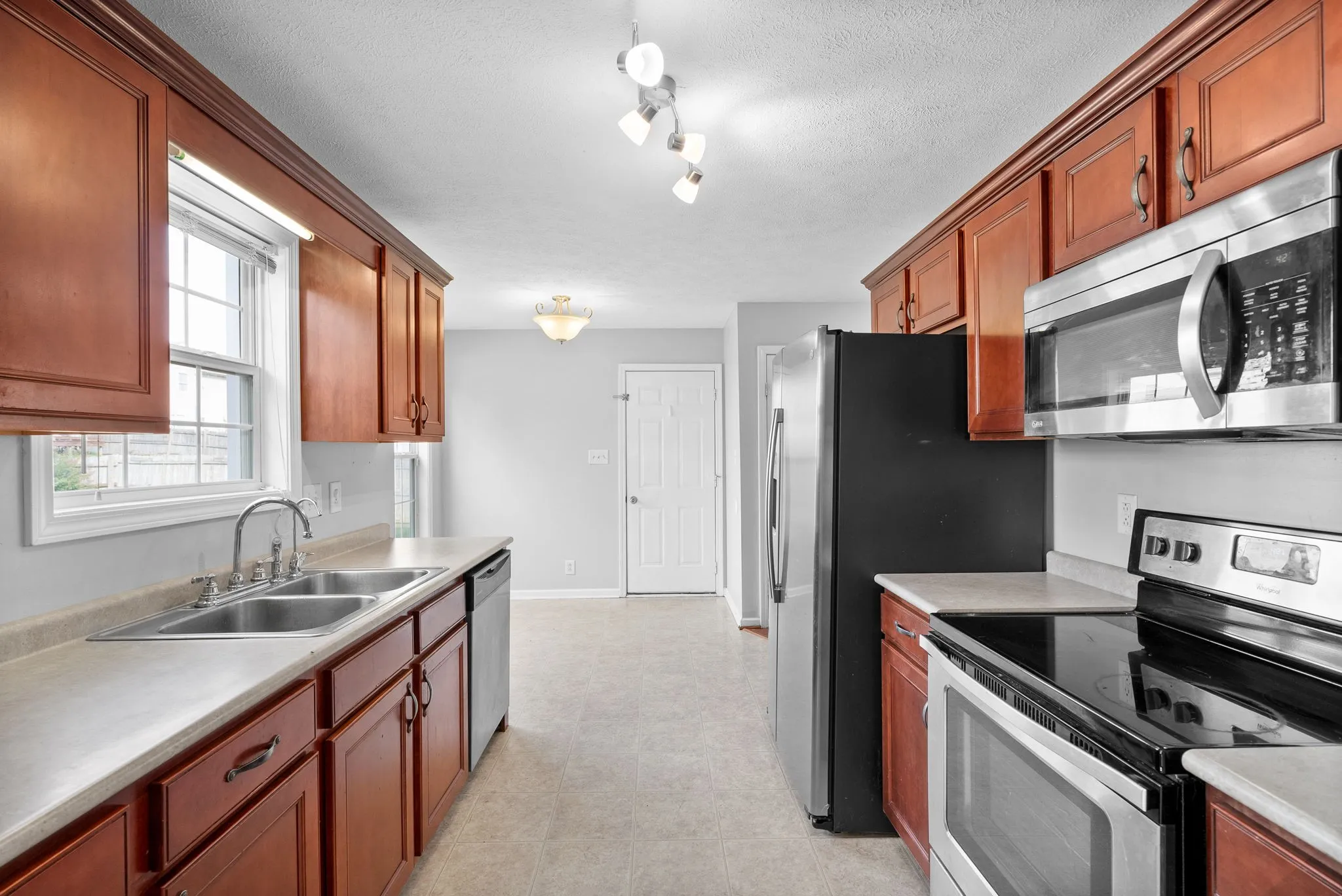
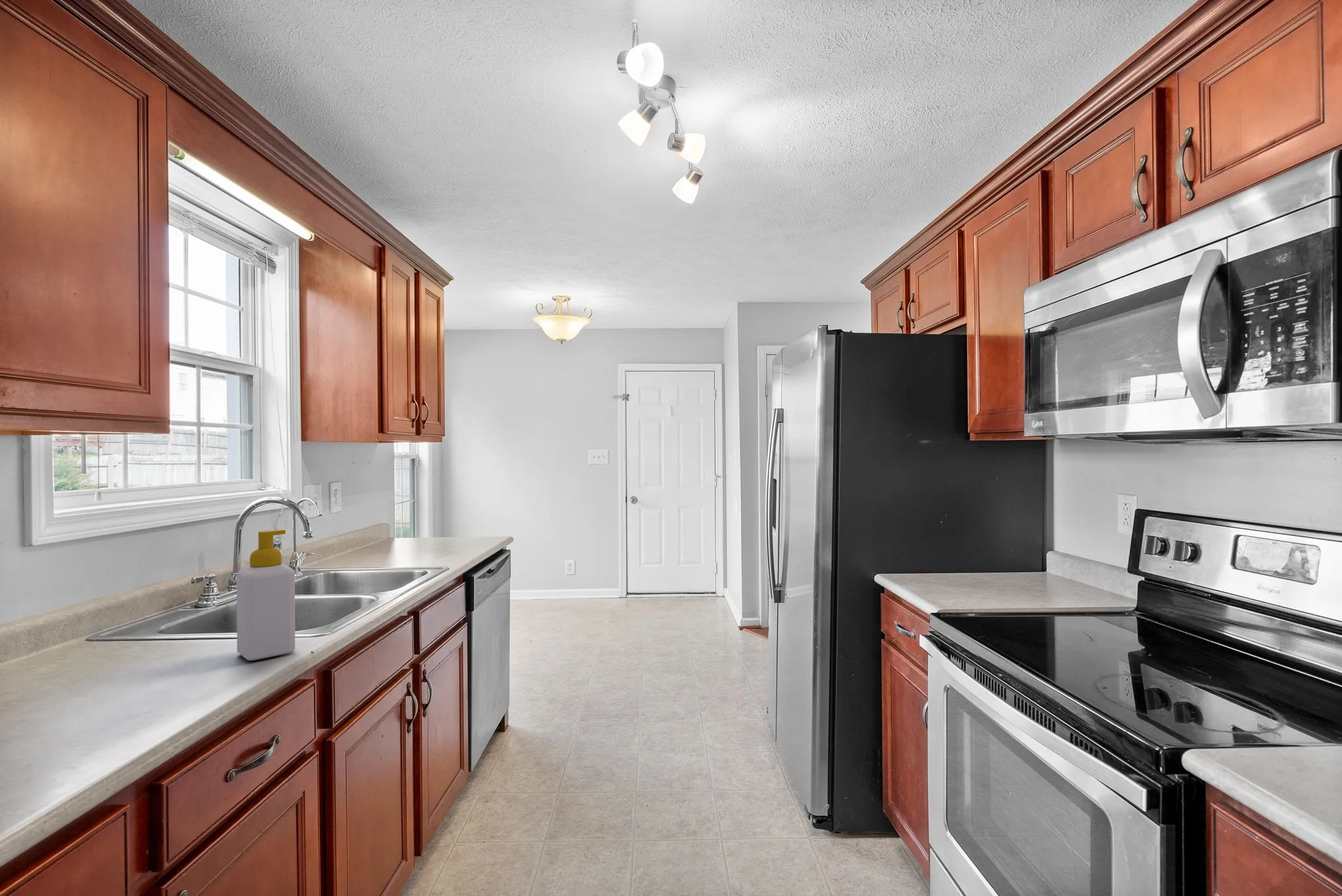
+ soap bottle [236,529,296,661]
